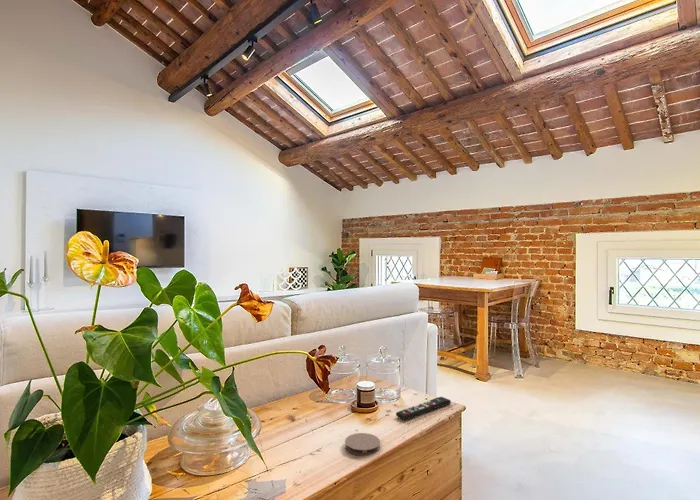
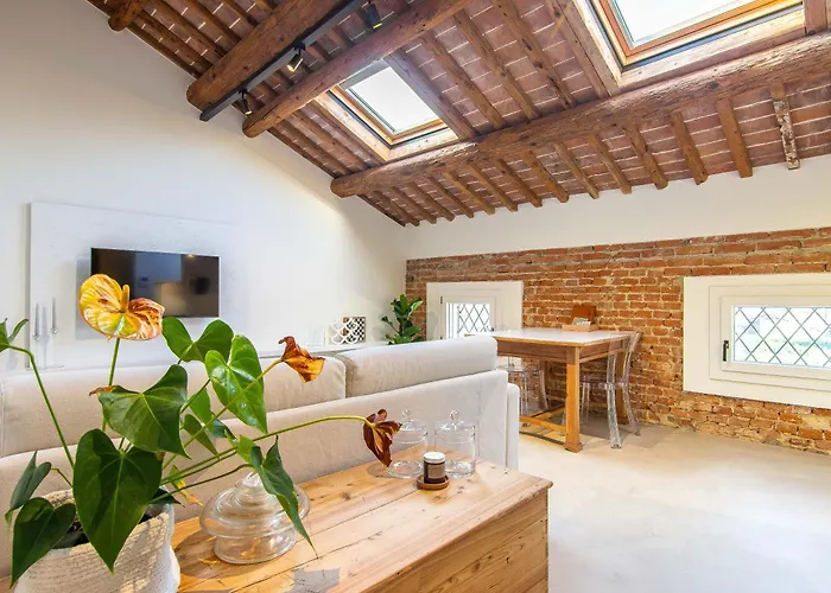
- remote control [395,396,452,421]
- coaster [344,432,381,456]
